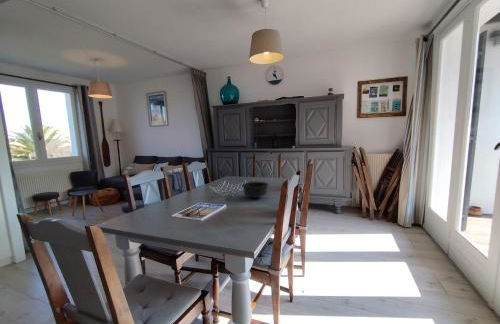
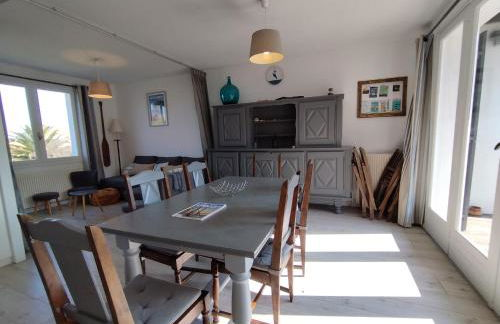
- bowl [241,181,270,199]
